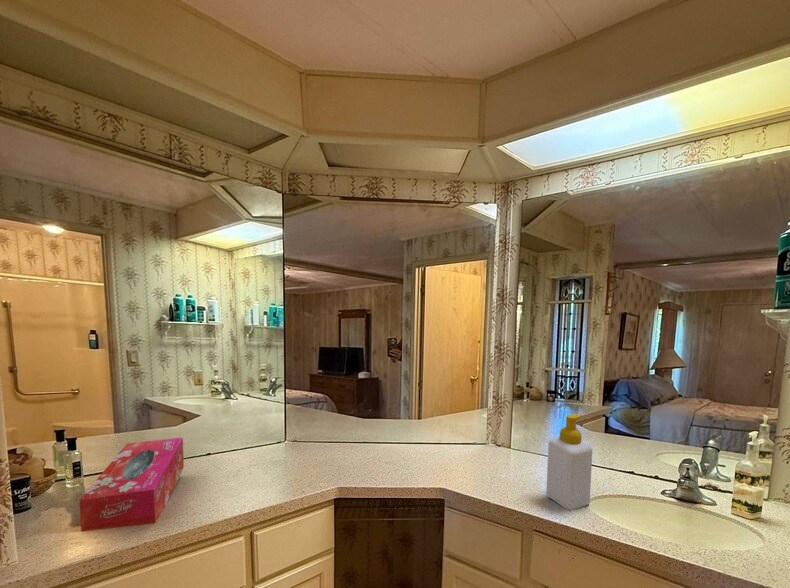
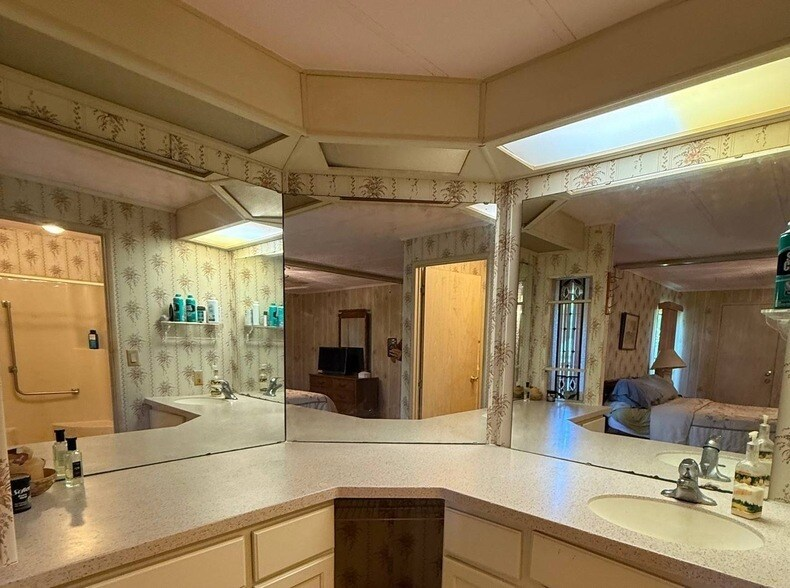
- soap bottle [545,413,593,511]
- tissue box [78,436,185,532]
